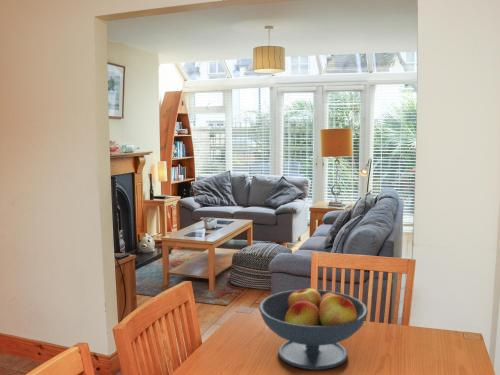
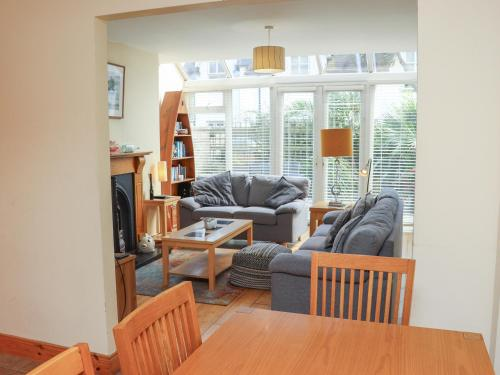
- fruit bowl [258,285,369,371]
